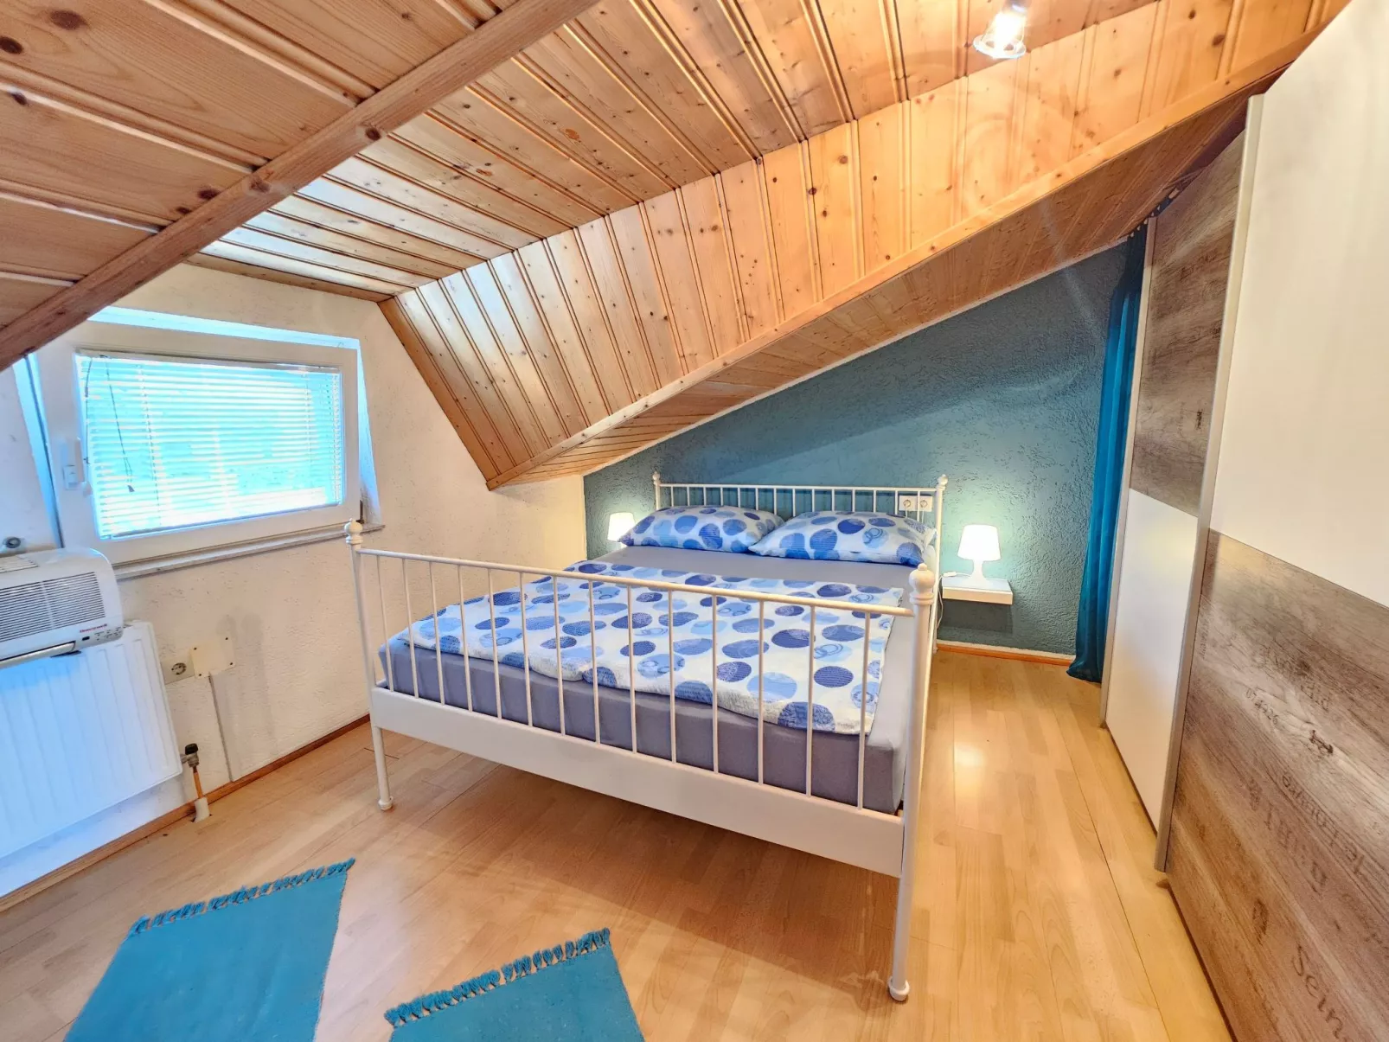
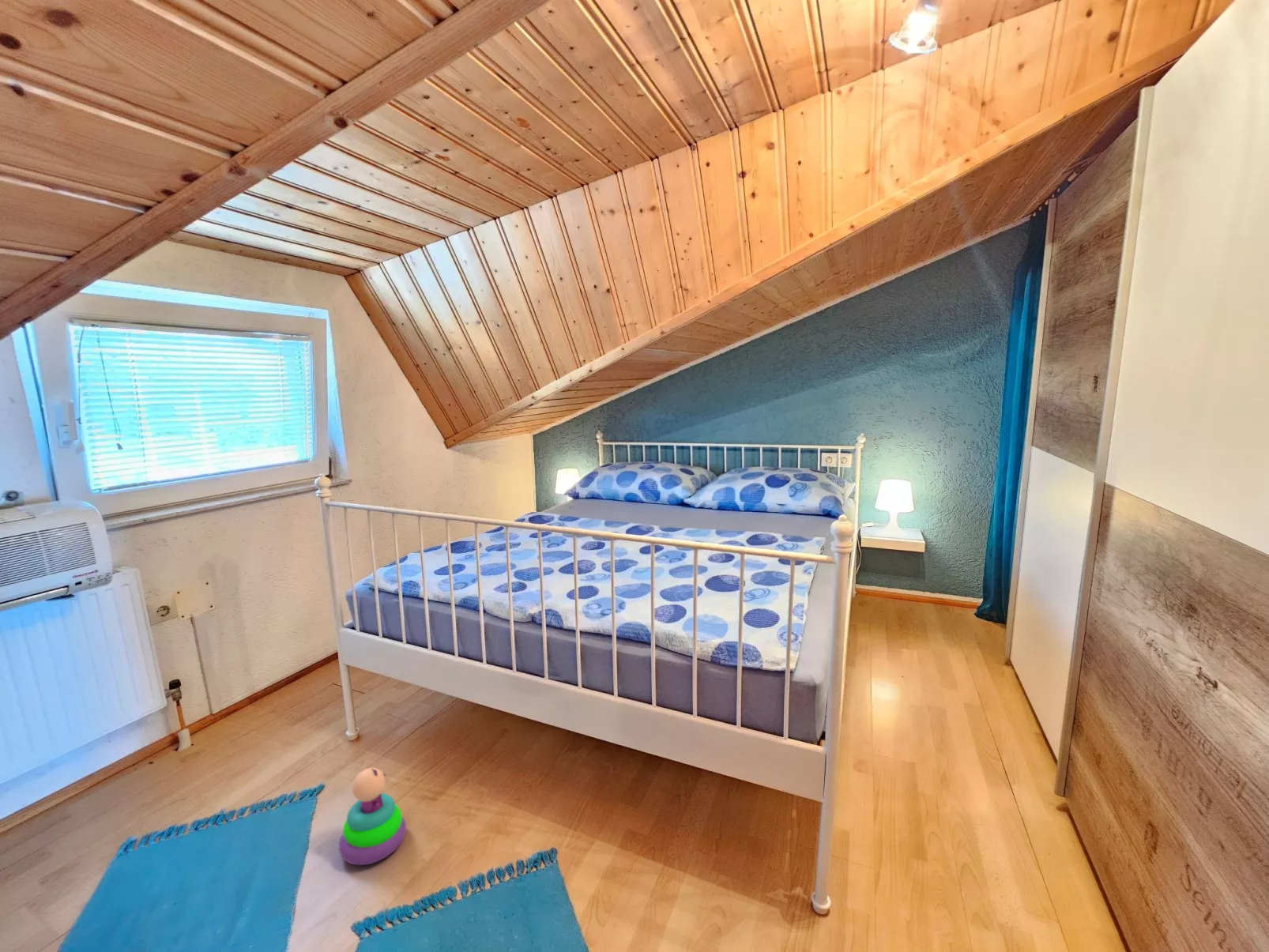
+ stacking toy [338,767,407,866]
